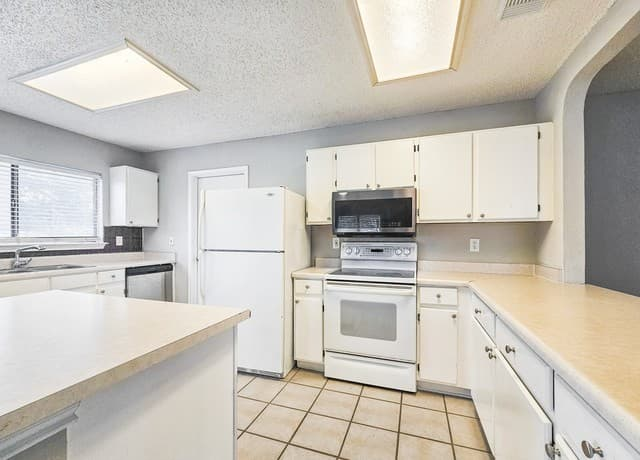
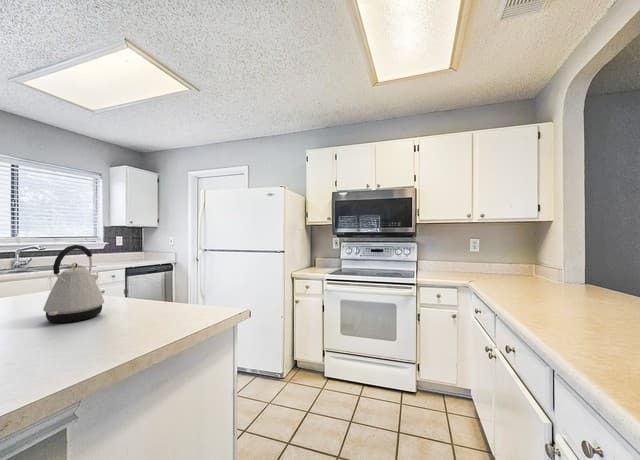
+ kettle [42,244,105,324]
